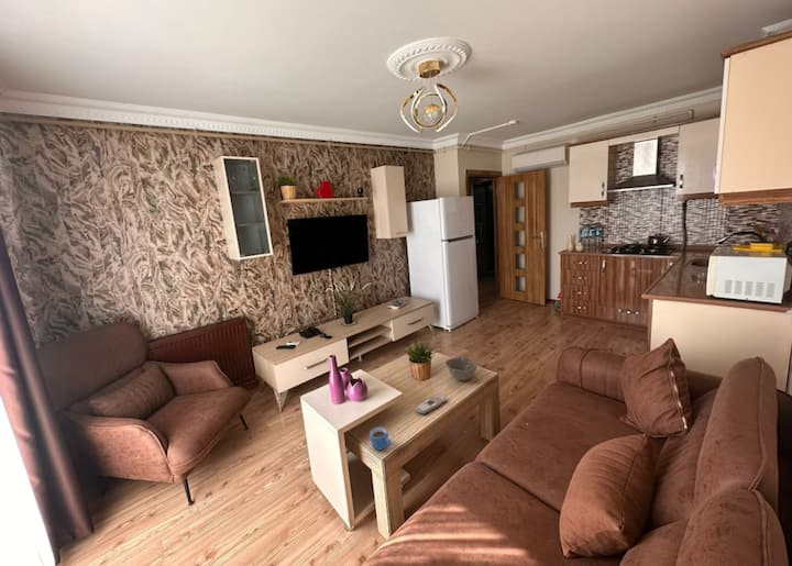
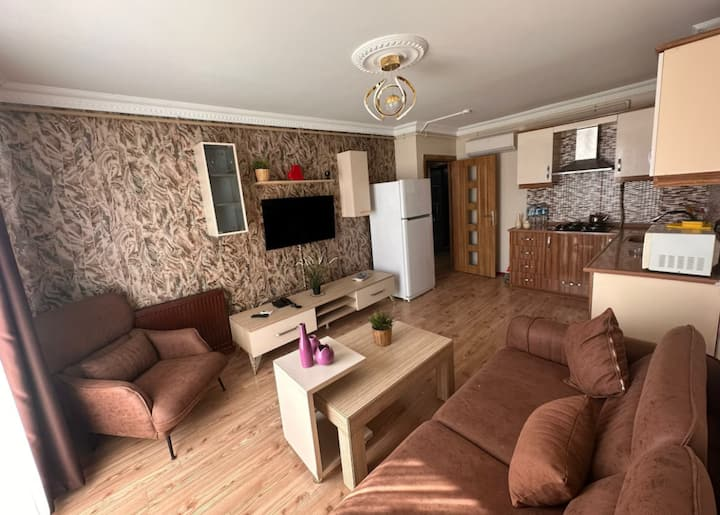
- bowl [444,356,480,381]
- remote control [414,393,448,415]
- mug [369,426,393,452]
